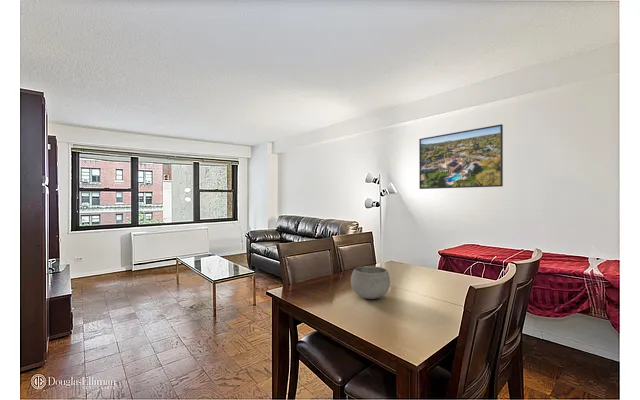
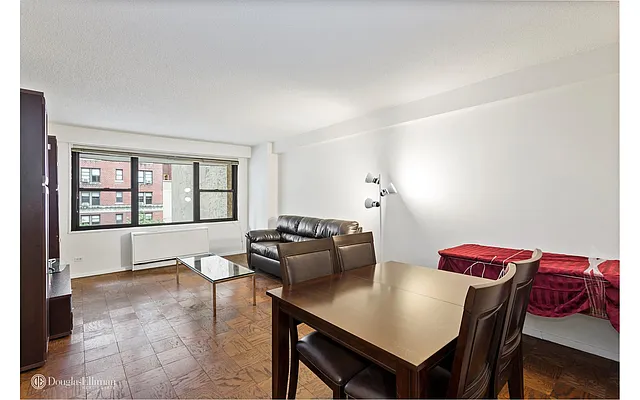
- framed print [418,123,504,190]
- bowl [350,265,391,300]
